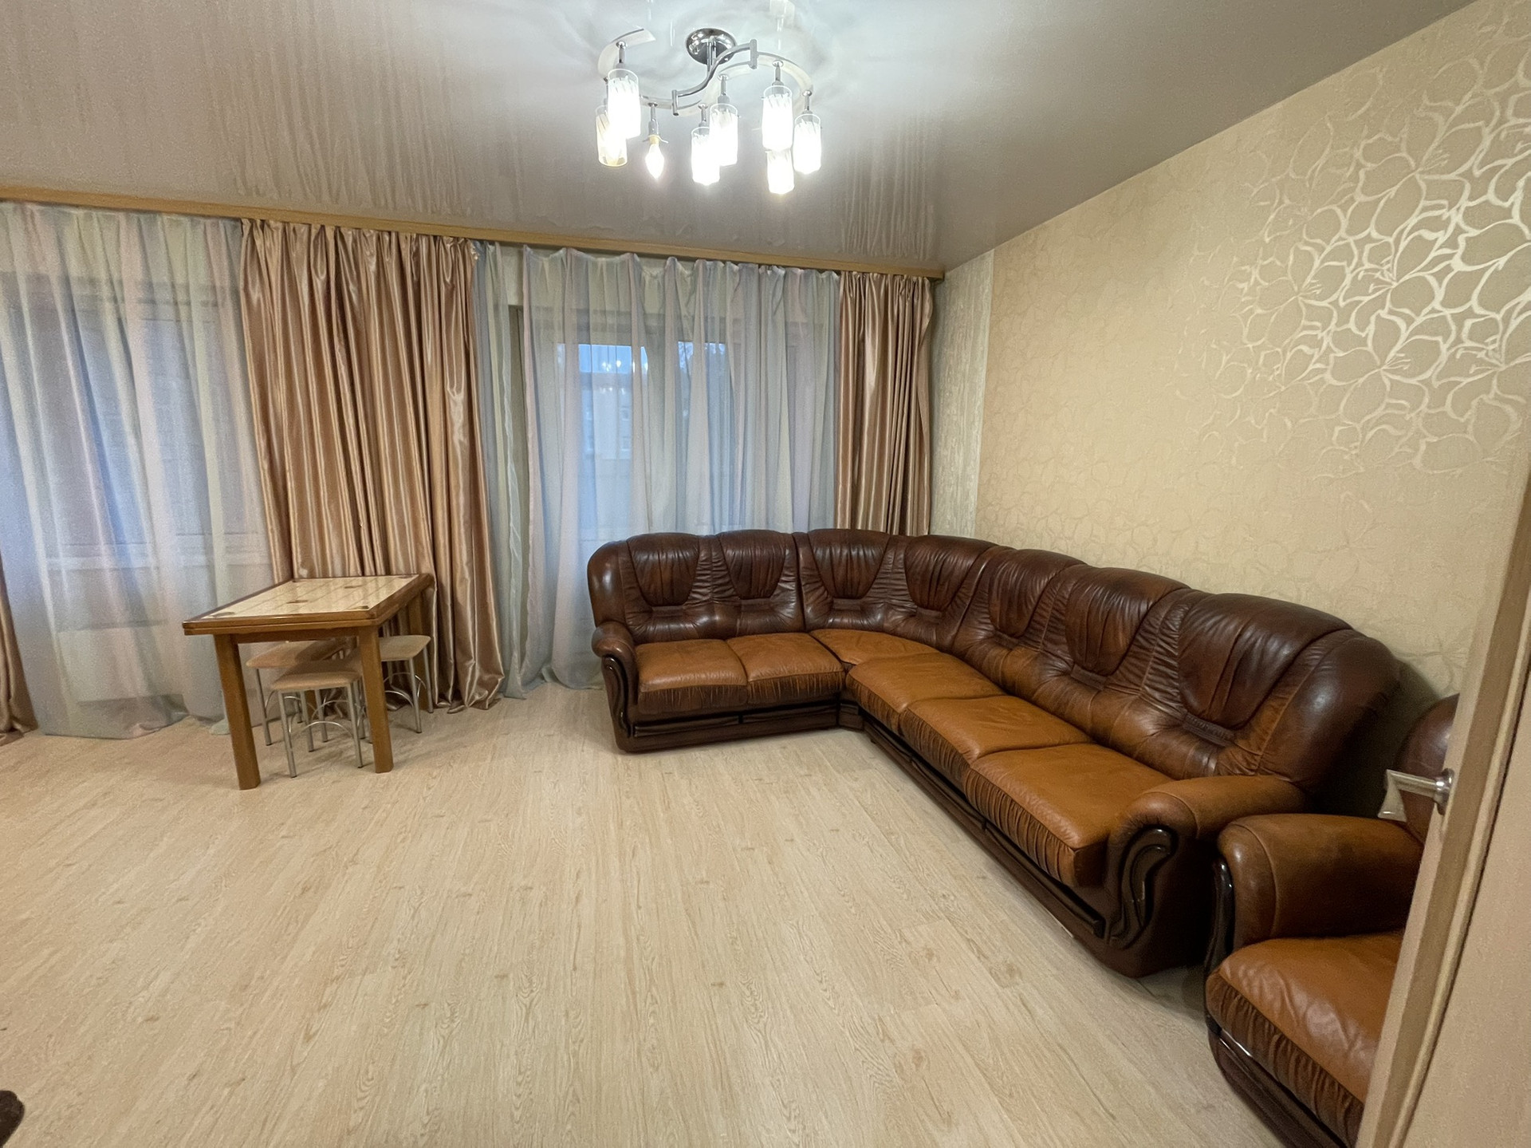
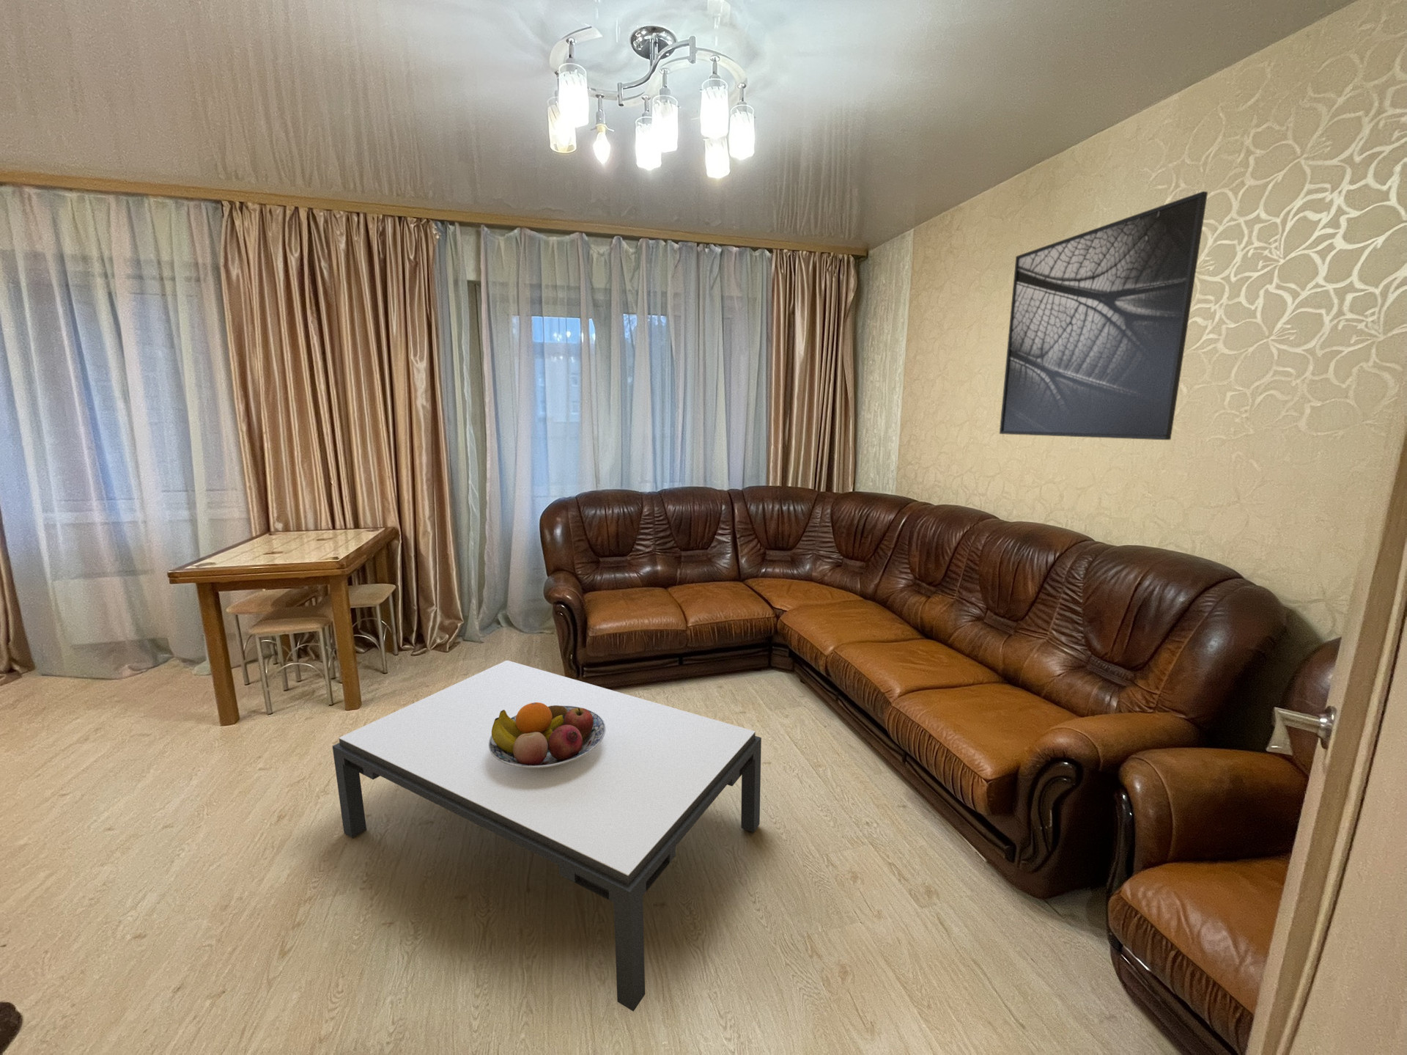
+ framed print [999,191,1209,441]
+ fruit bowl [489,703,605,768]
+ coffee table [332,659,762,1012]
